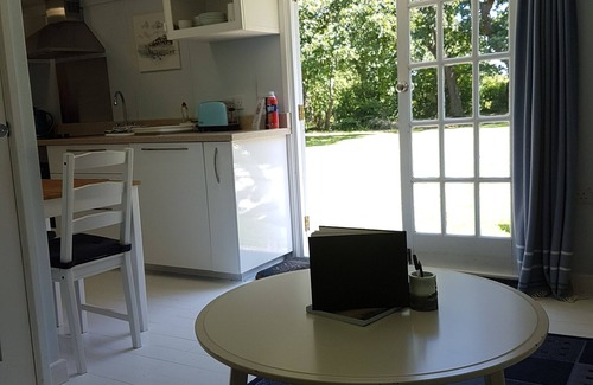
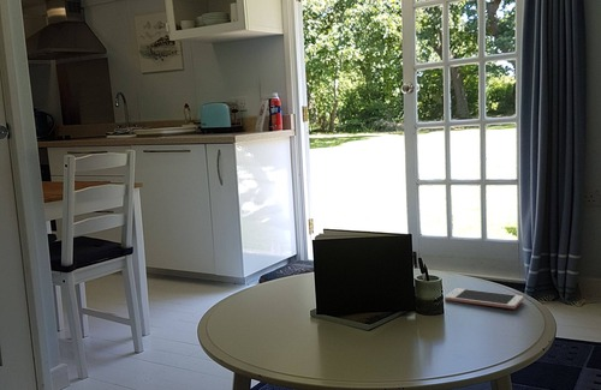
+ cell phone [444,287,525,310]
